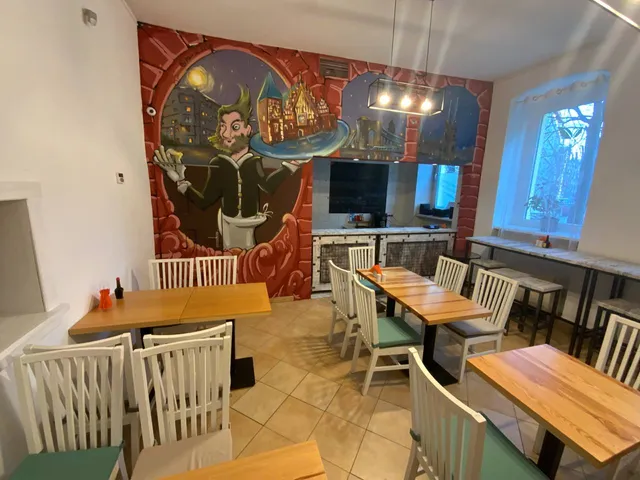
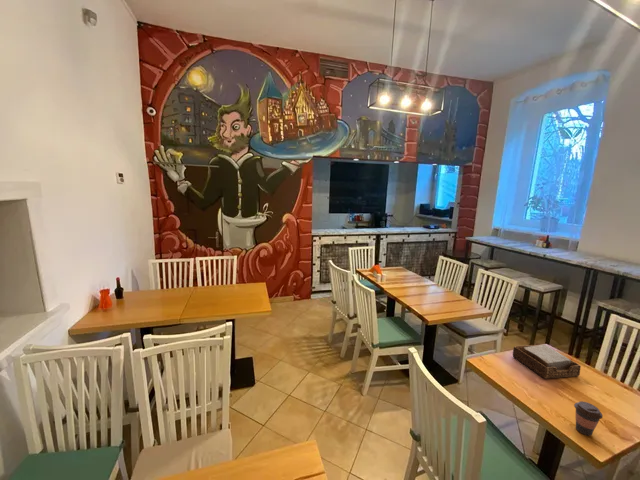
+ coffee cup [573,400,604,437]
+ napkin holder [512,343,582,379]
